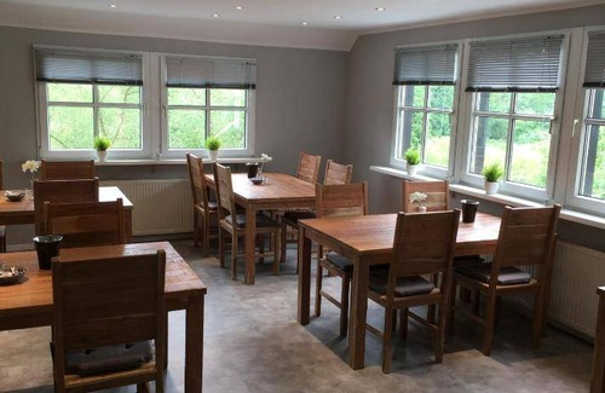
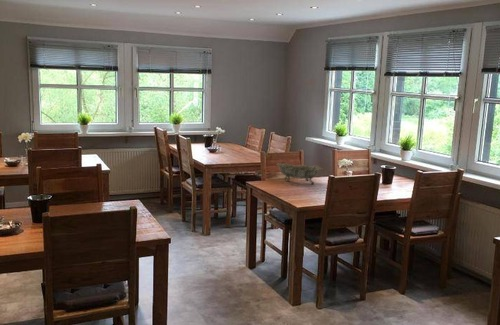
+ decorative bowl [276,162,323,186]
